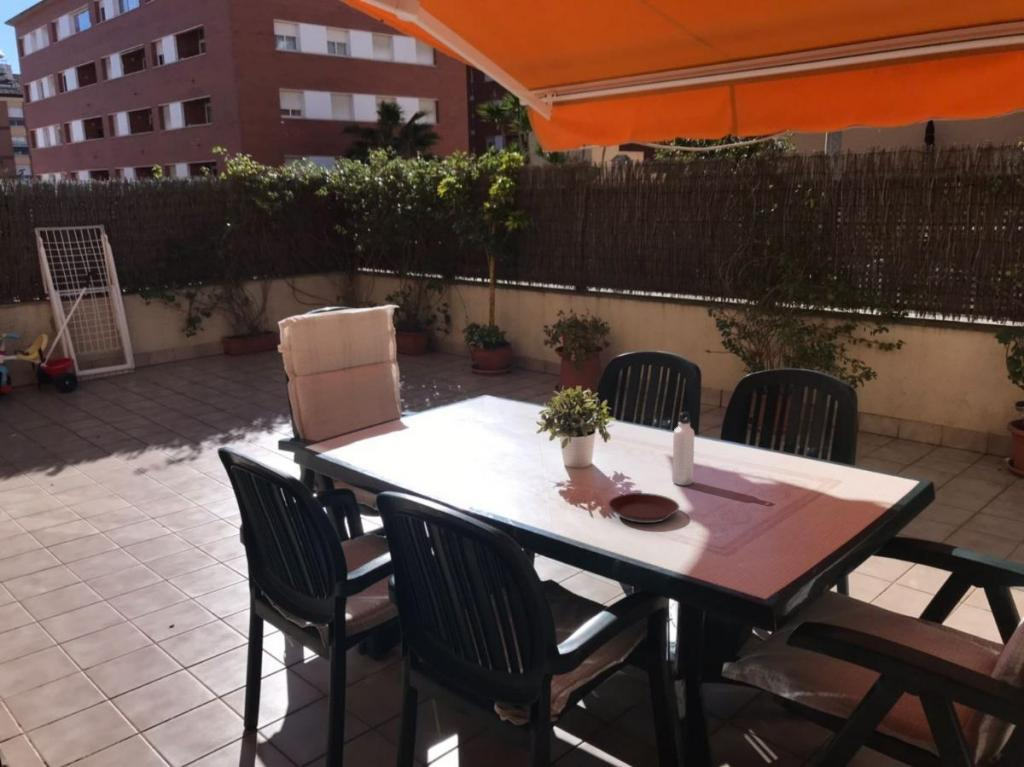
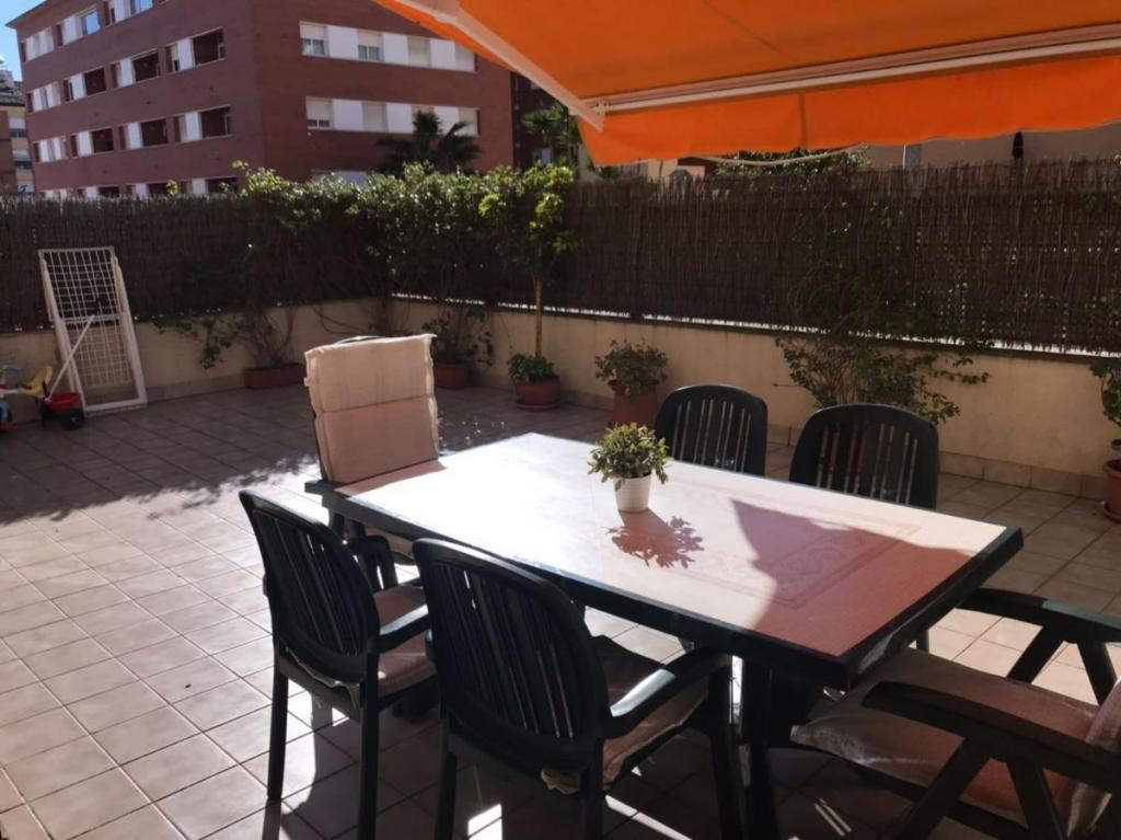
- plate [608,492,680,524]
- water bottle [671,411,695,486]
